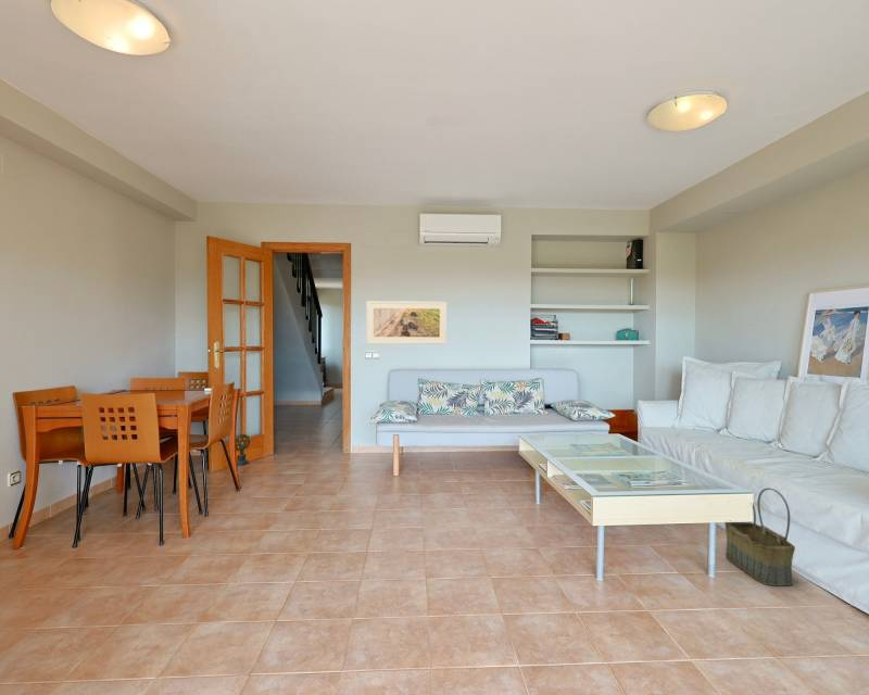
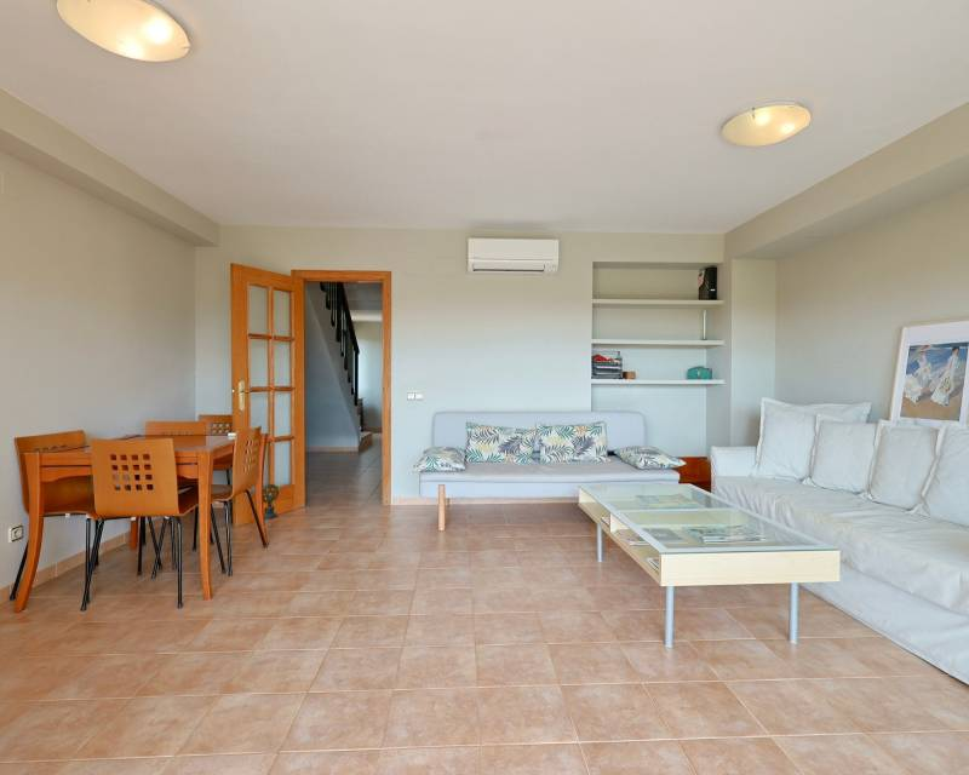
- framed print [365,300,448,345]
- basket [723,486,796,586]
